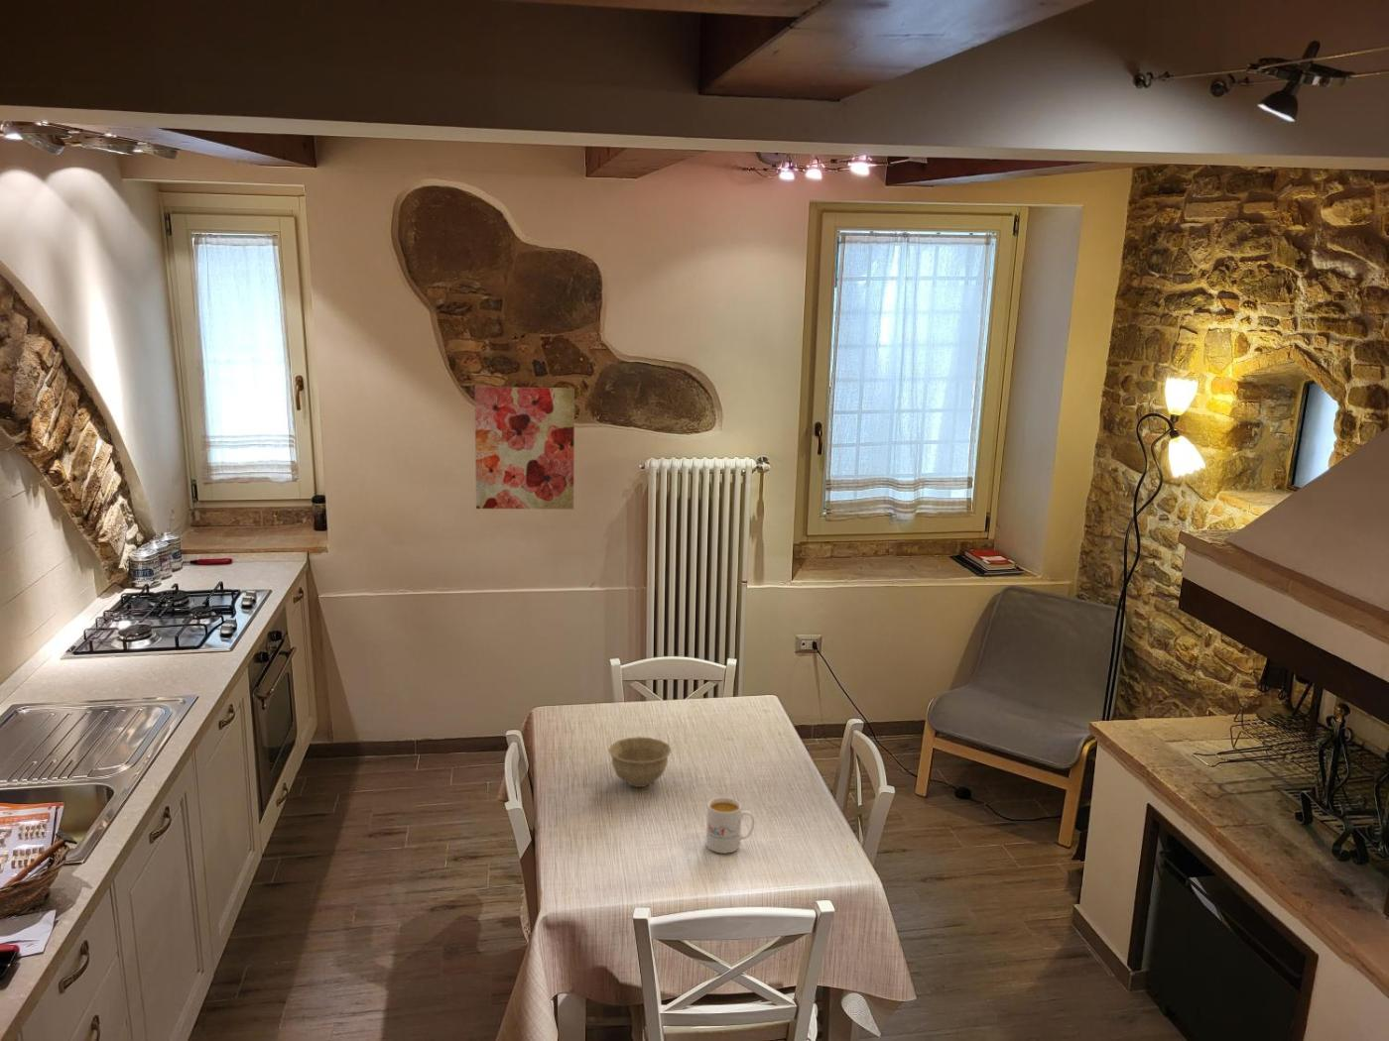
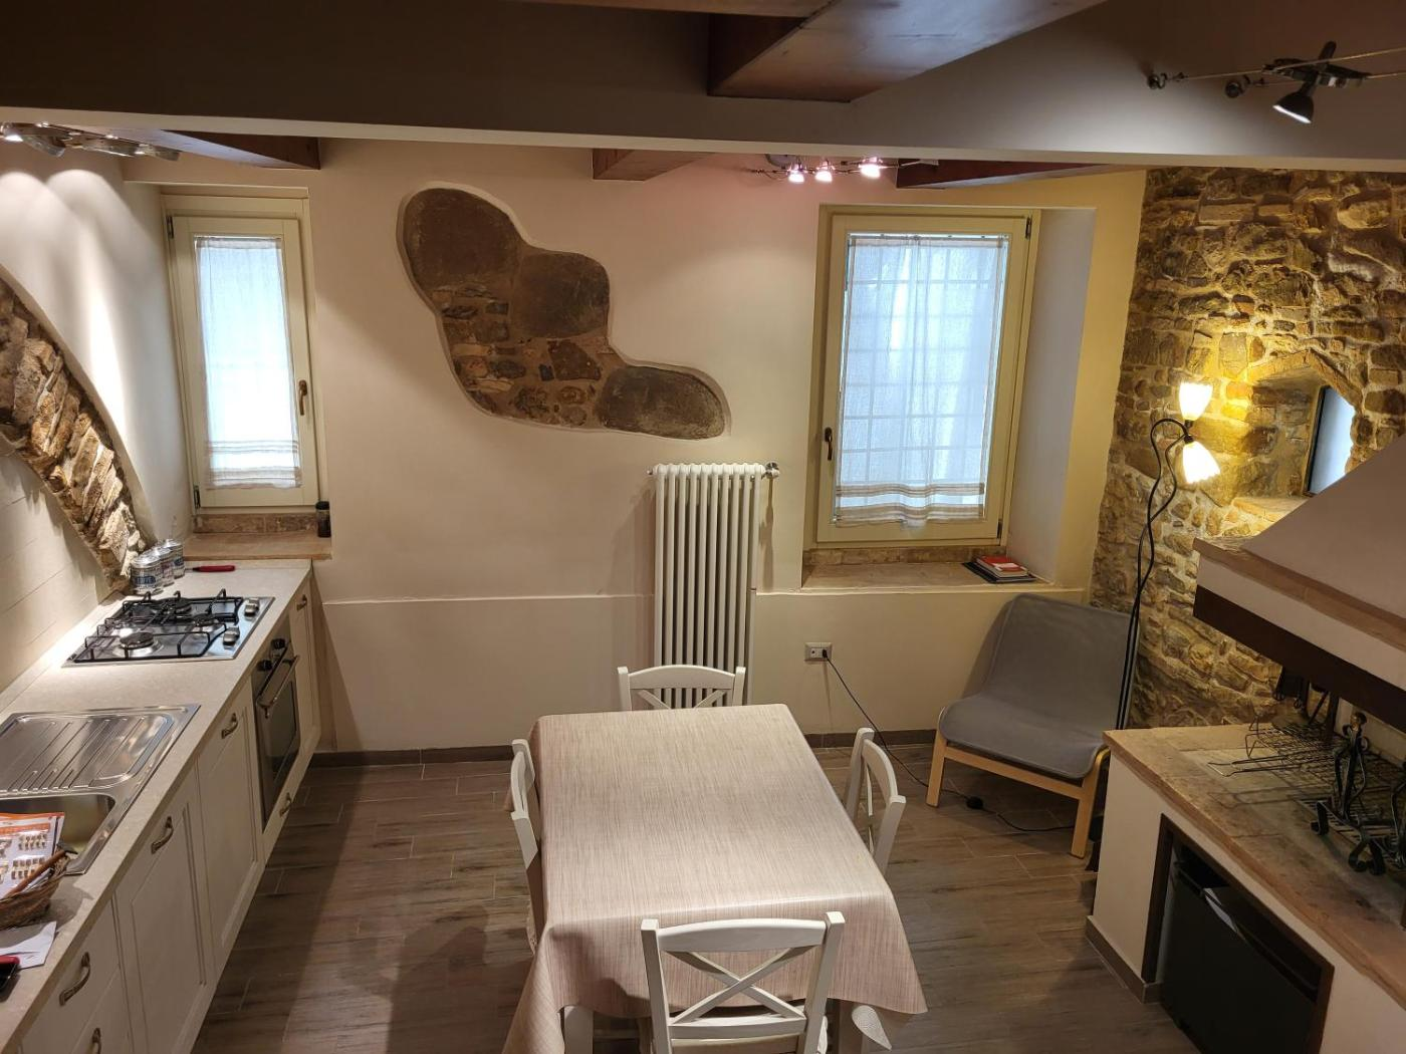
- bowl [607,736,673,788]
- wall art [474,386,575,510]
- mug [705,796,755,855]
